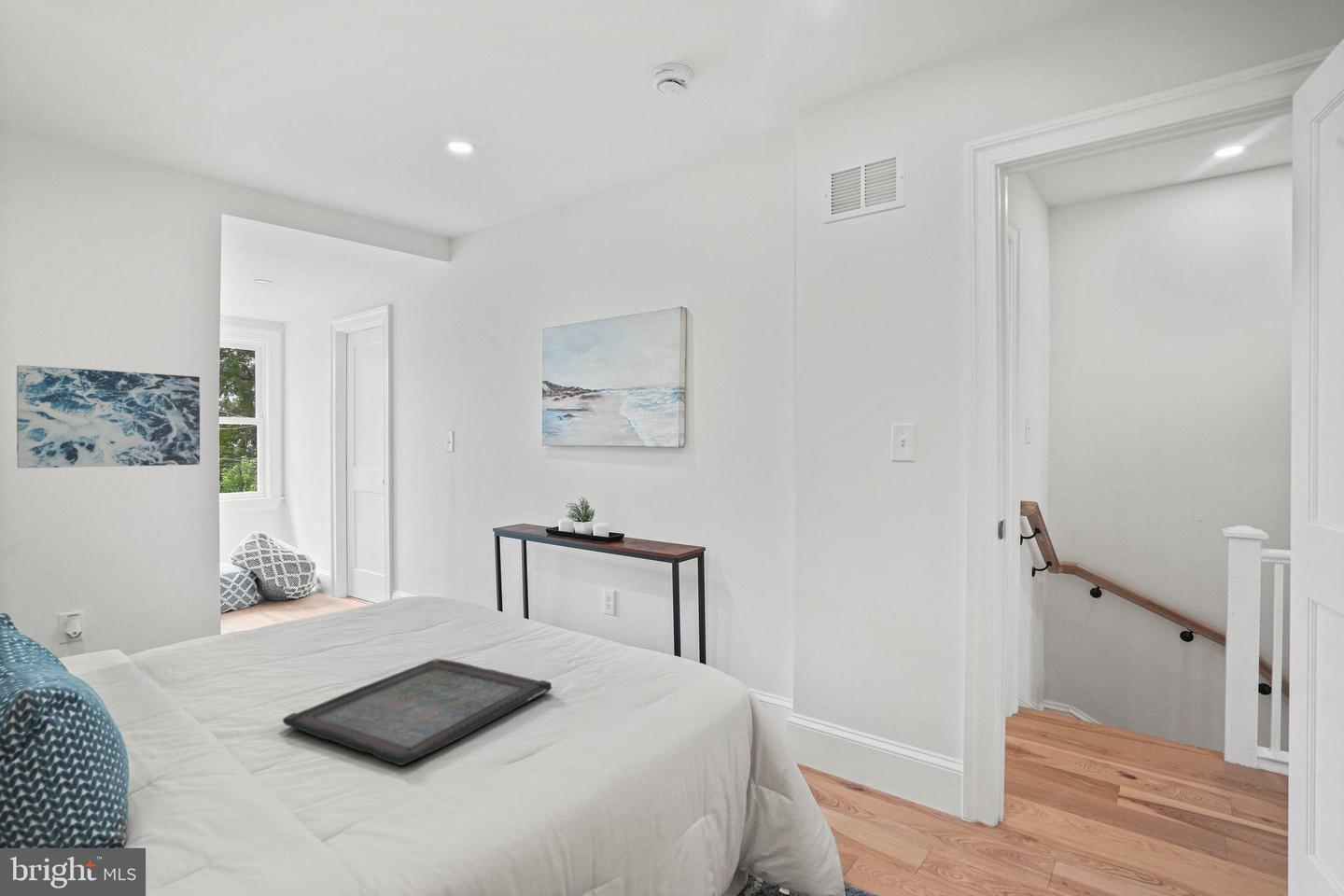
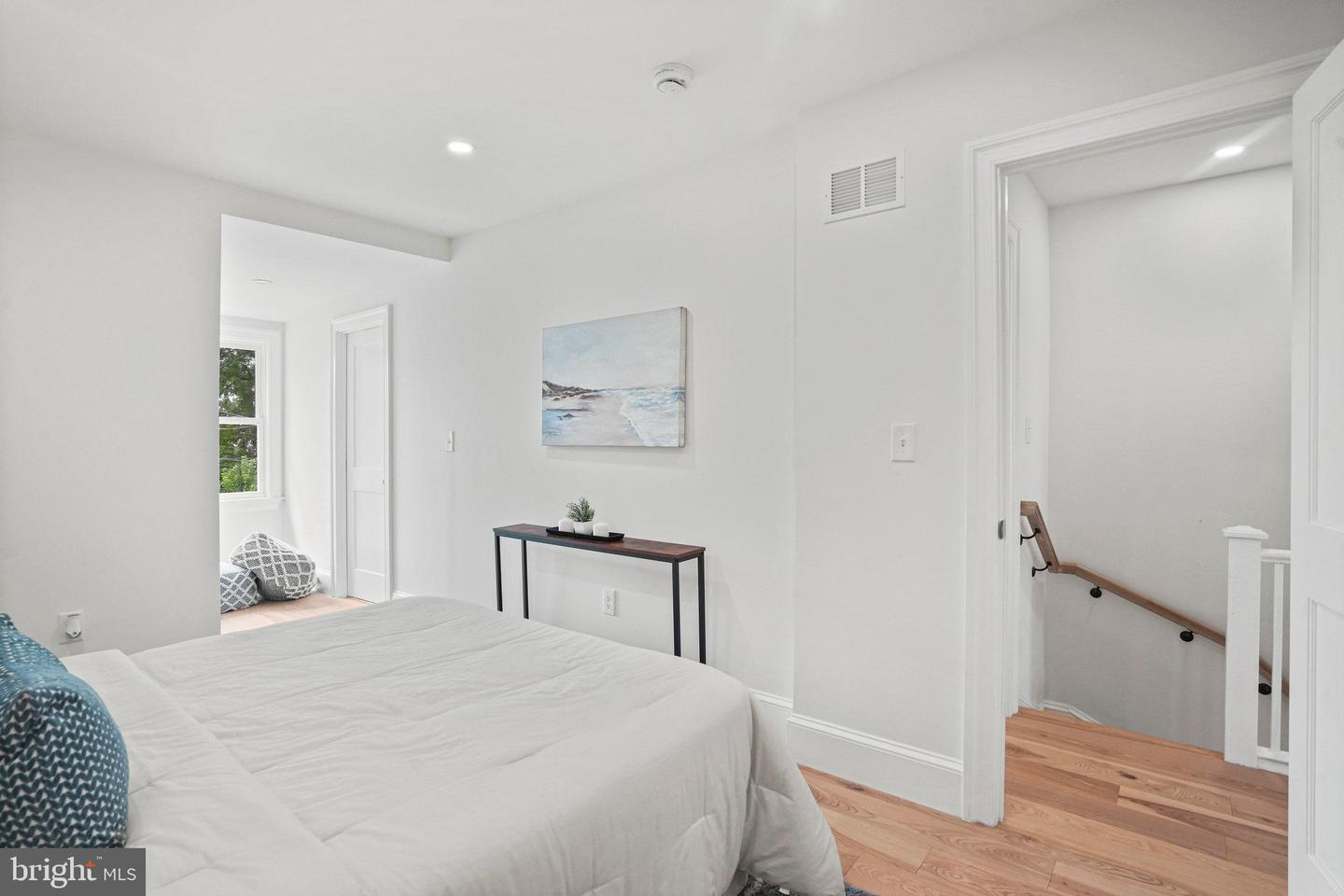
- serving tray [282,658,553,766]
- wall art [16,364,201,469]
